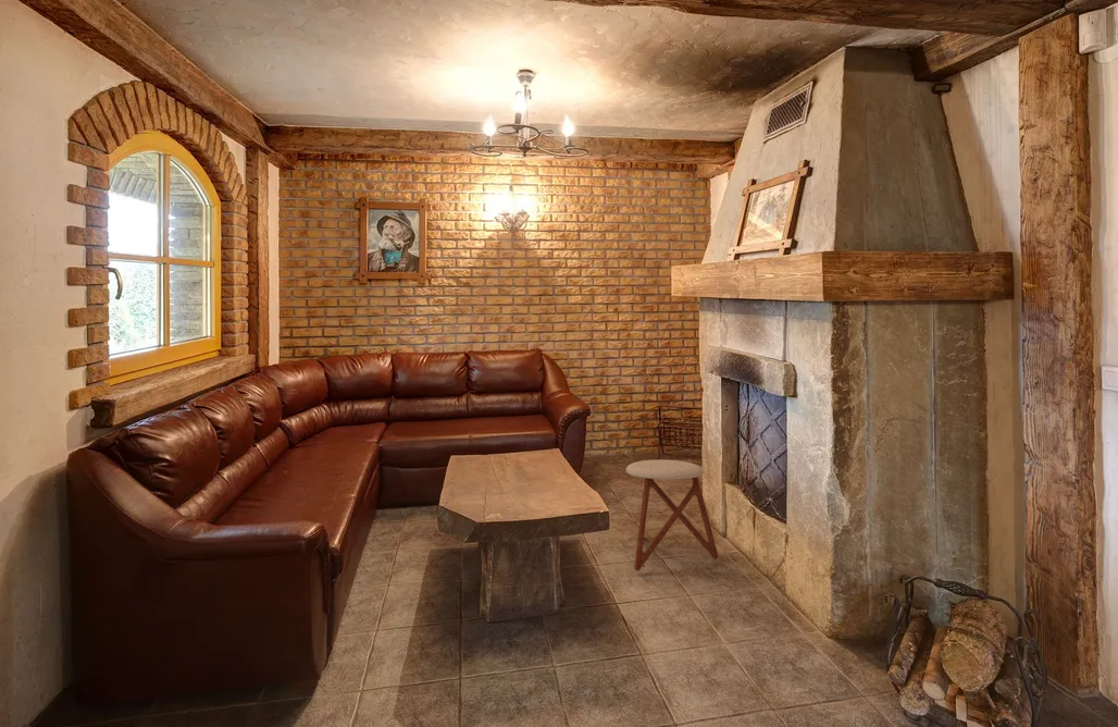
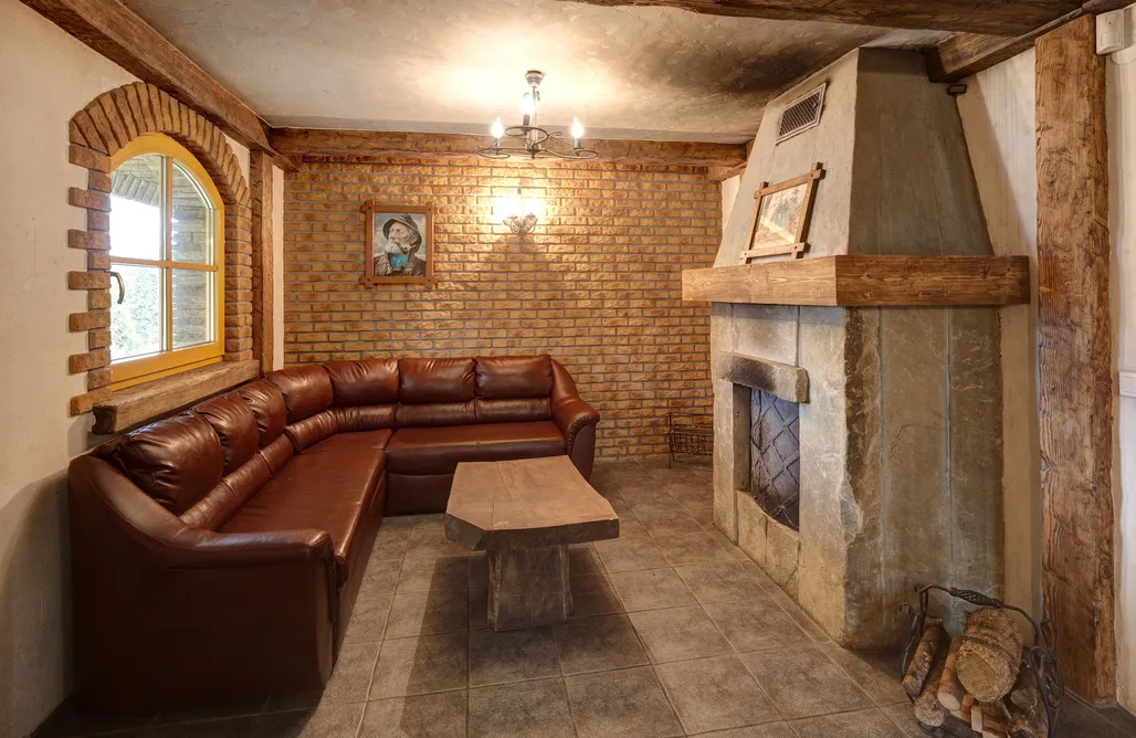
- stool [625,458,719,571]
